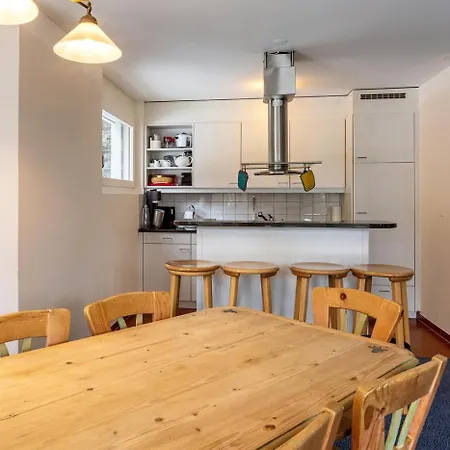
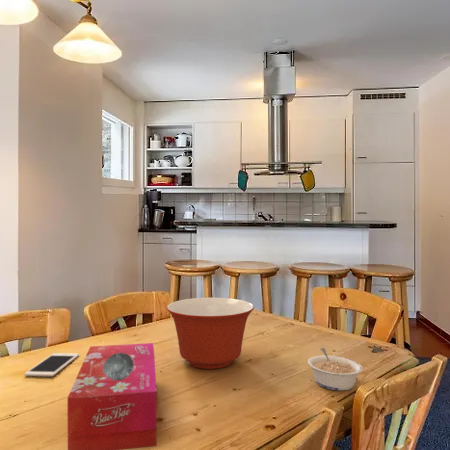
+ cell phone [23,352,80,377]
+ tissue box [66,342,158,450]
+ legume [307,347,364,392]
+ mixing bowl [166,297,255,370]
